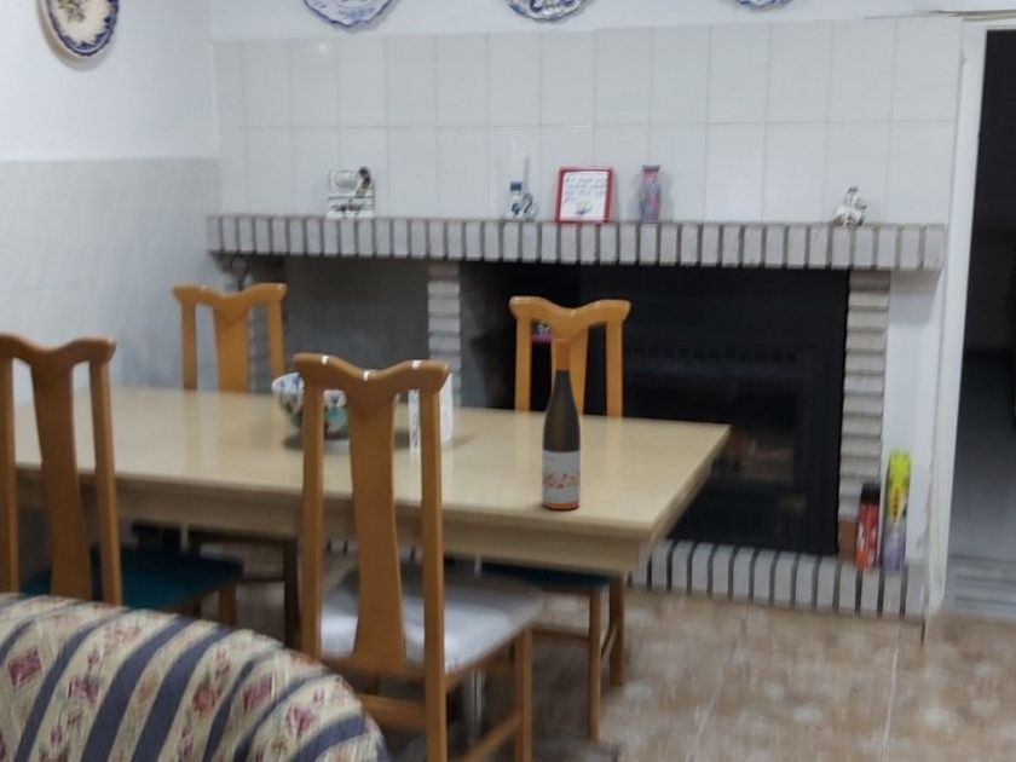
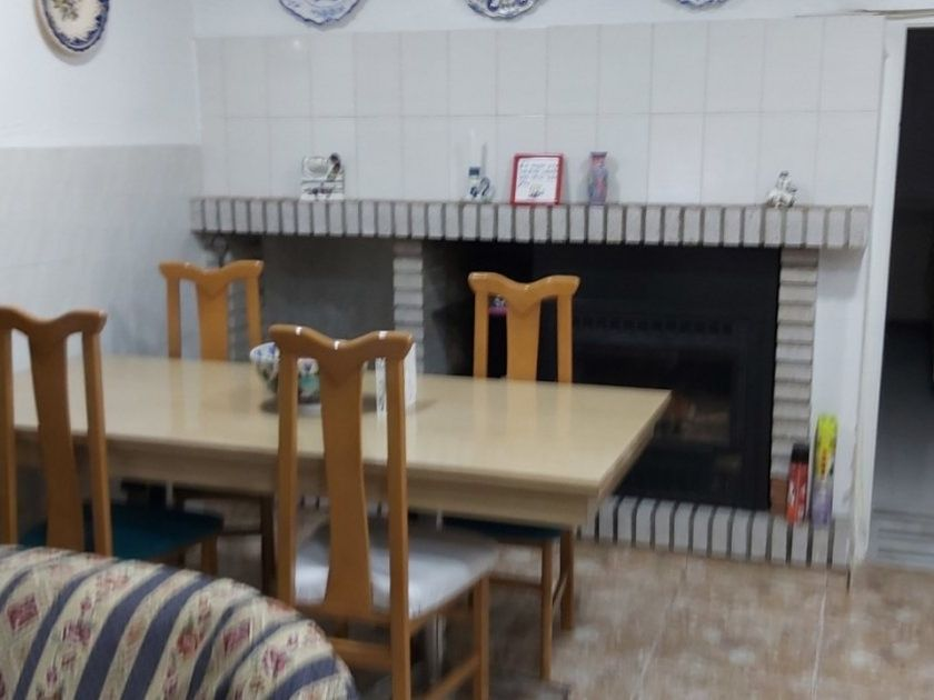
- wine bottle [541,337,582,510]
